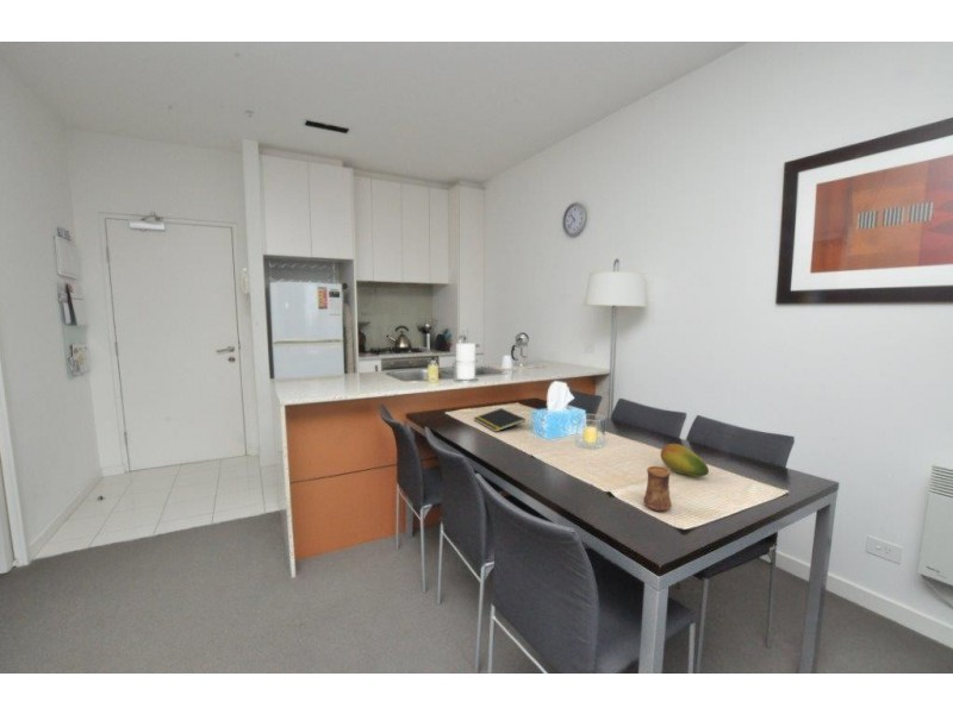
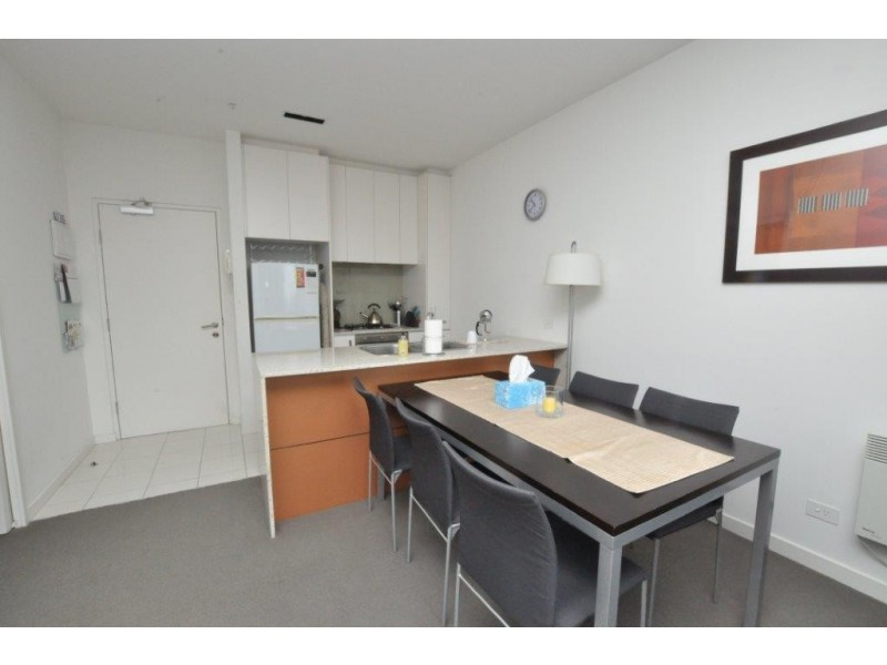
- fruit [659,443,710,478]
- notepad [473,407,527,433]
- cup [642,465,673,513]
